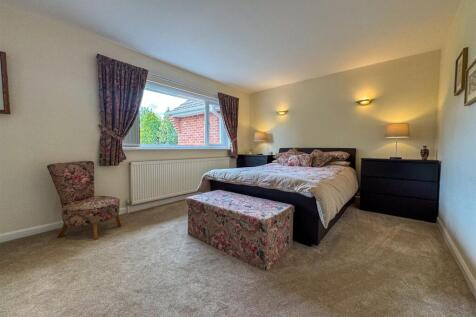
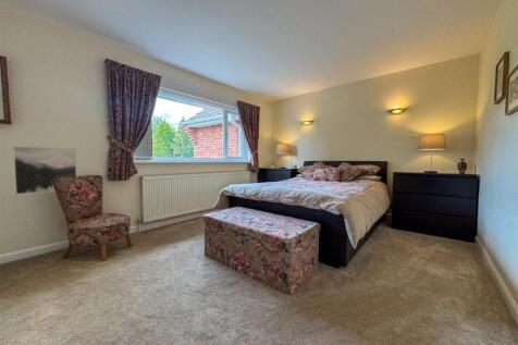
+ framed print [12,146,77,195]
